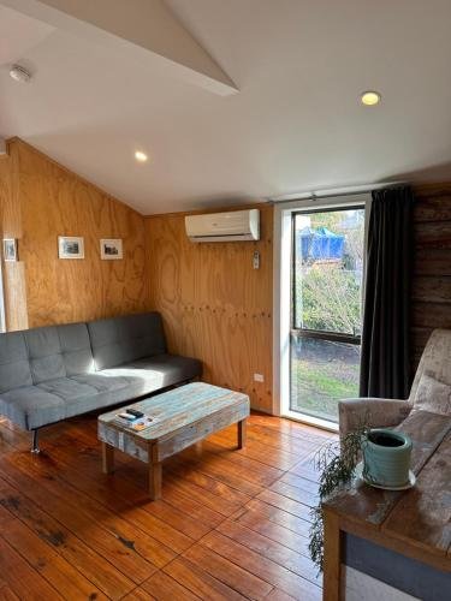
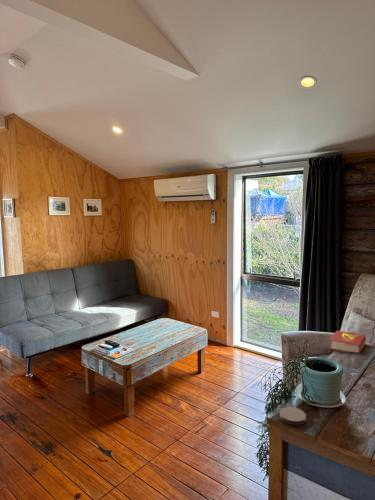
+ coaster [279,406,307,426]
+ book [328,330,367,354]
